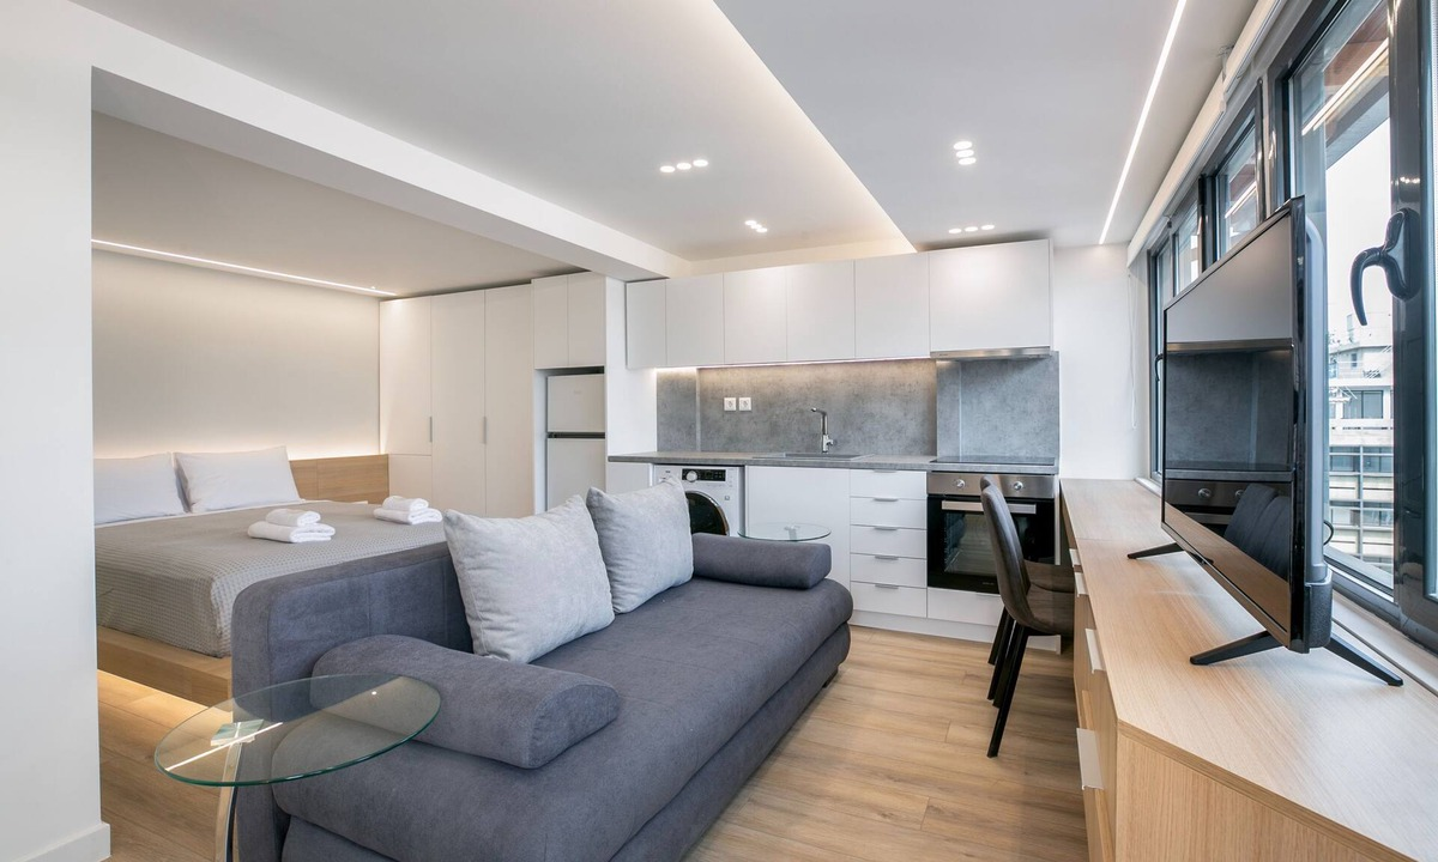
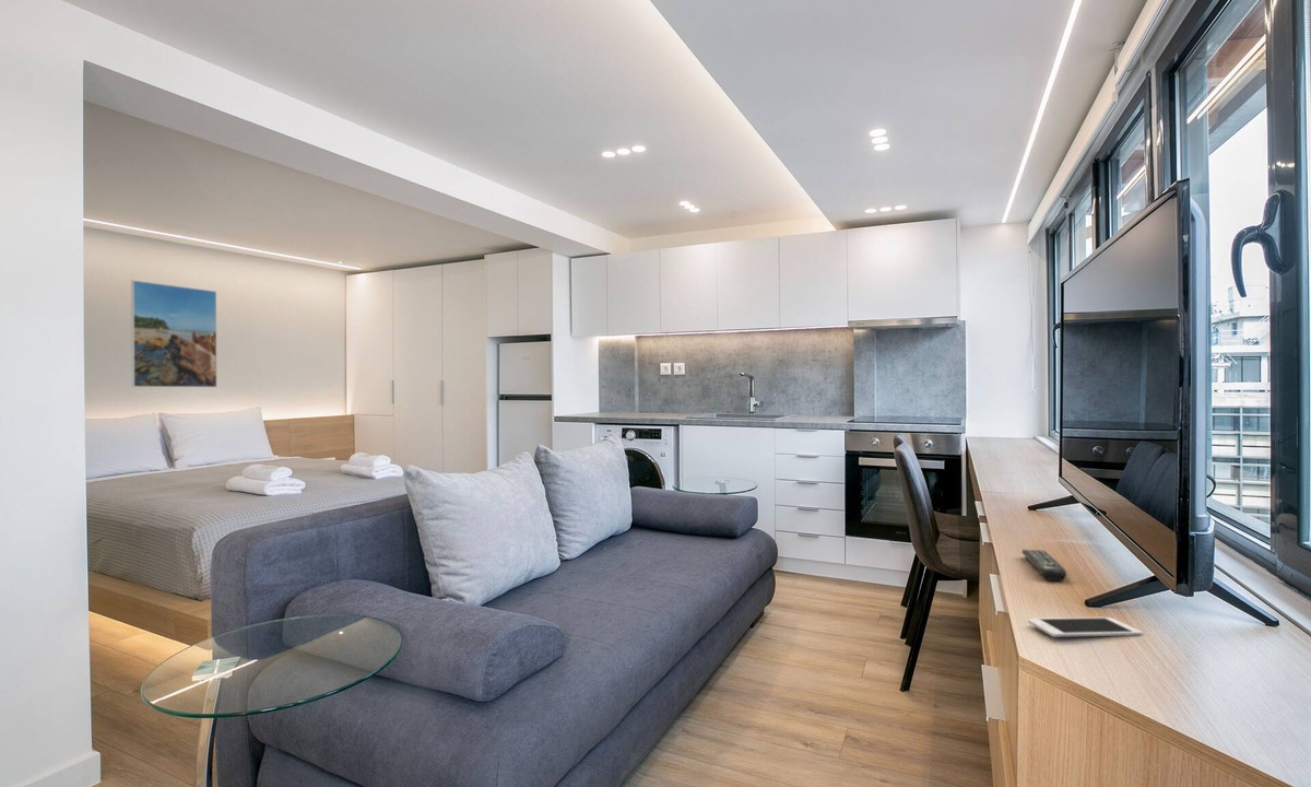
+ remote control [1020,549,1067,582]
+ cell phone [1027,616,1143,638]
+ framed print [130,280,217,388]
